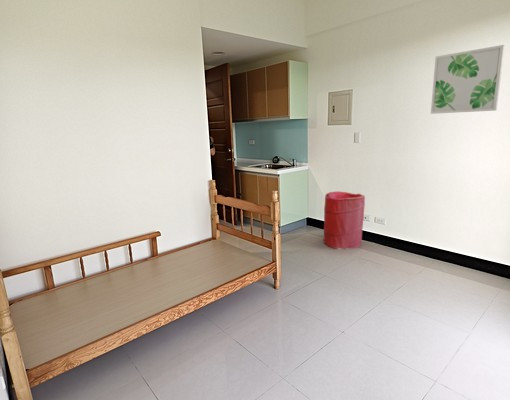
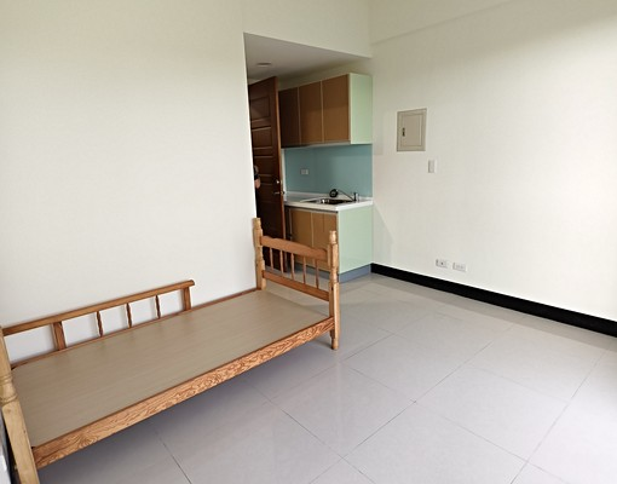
- laundry hamper [323,191,366,251]
- wall art [430,44,506,115]
